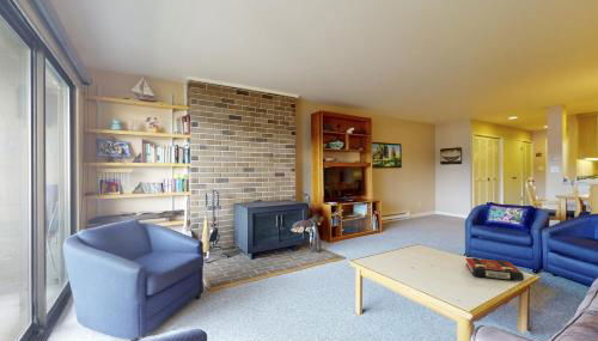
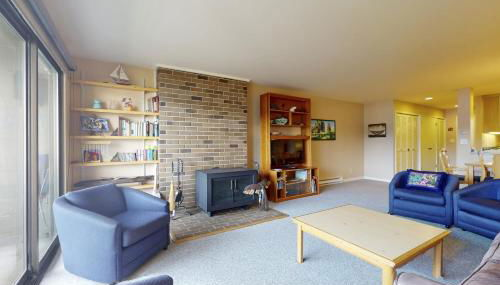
- book [464,256,525,282]
